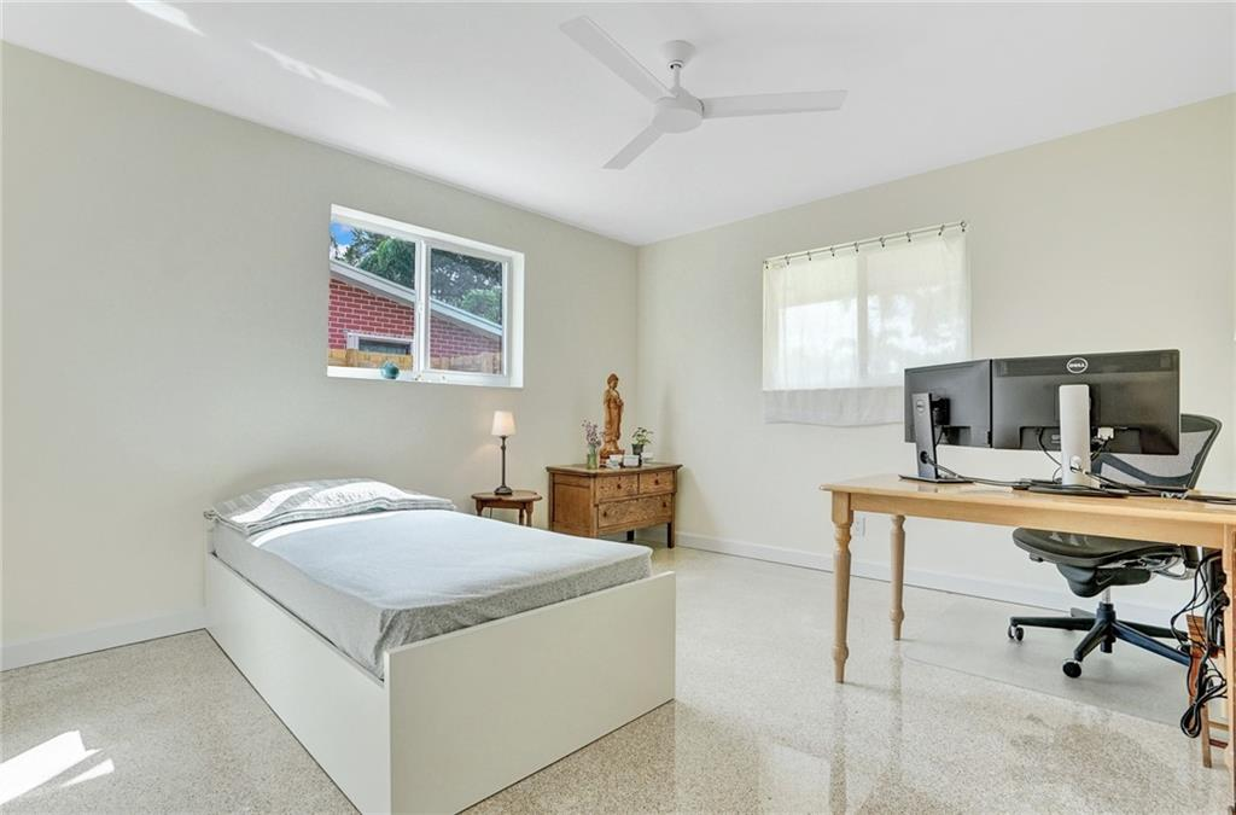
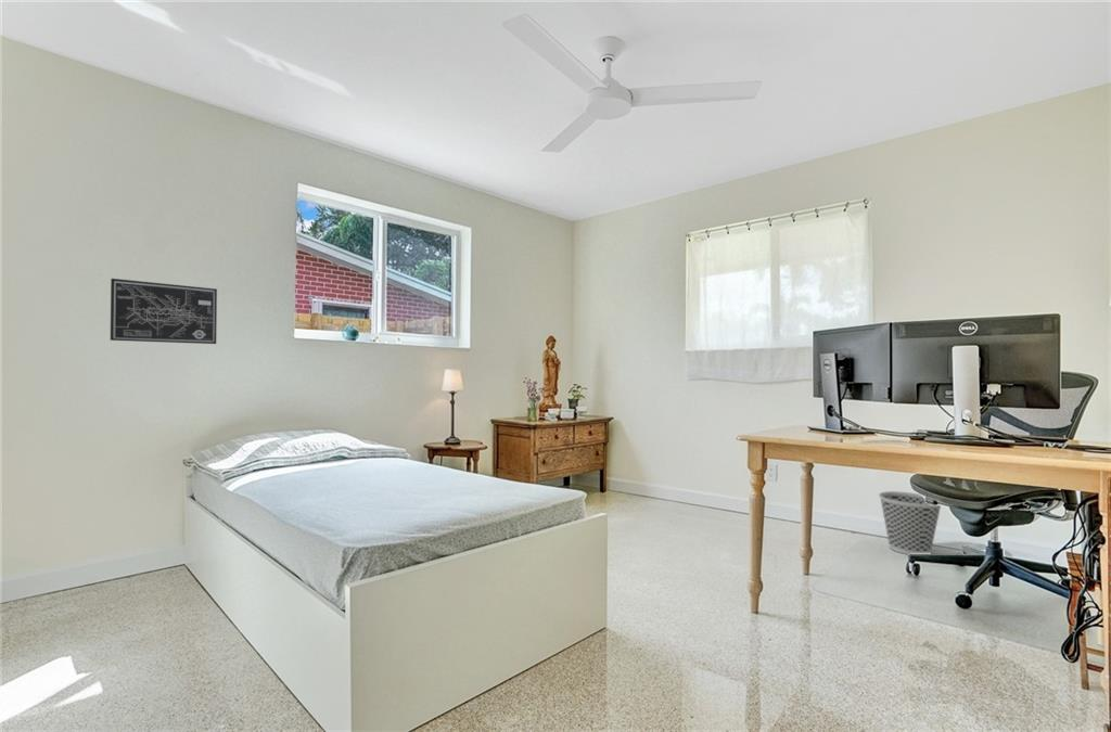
+ wastebasket [878,490,942,555]
+ wall art [110,278,218,345]
